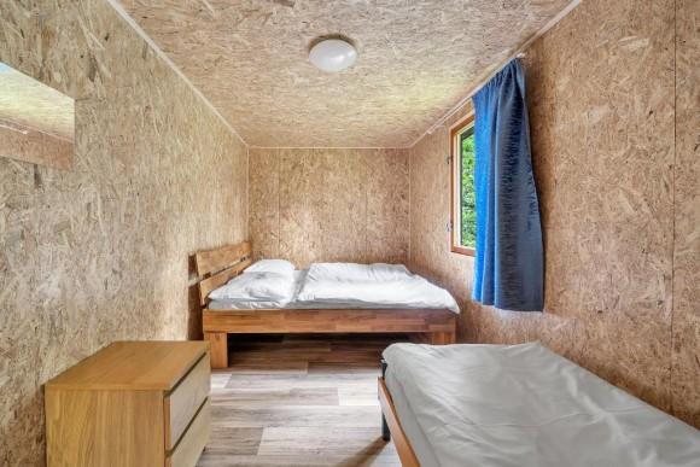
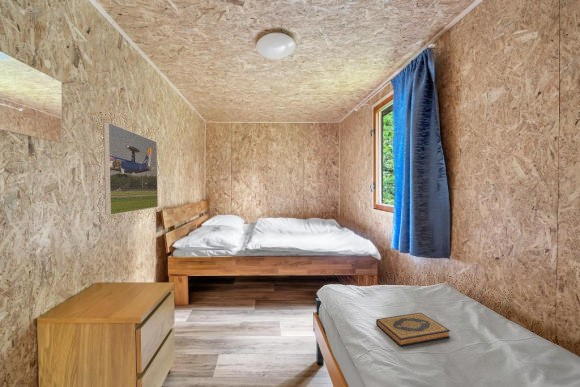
+ hardback book [375,312,451,348]
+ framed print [102,121,159,216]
